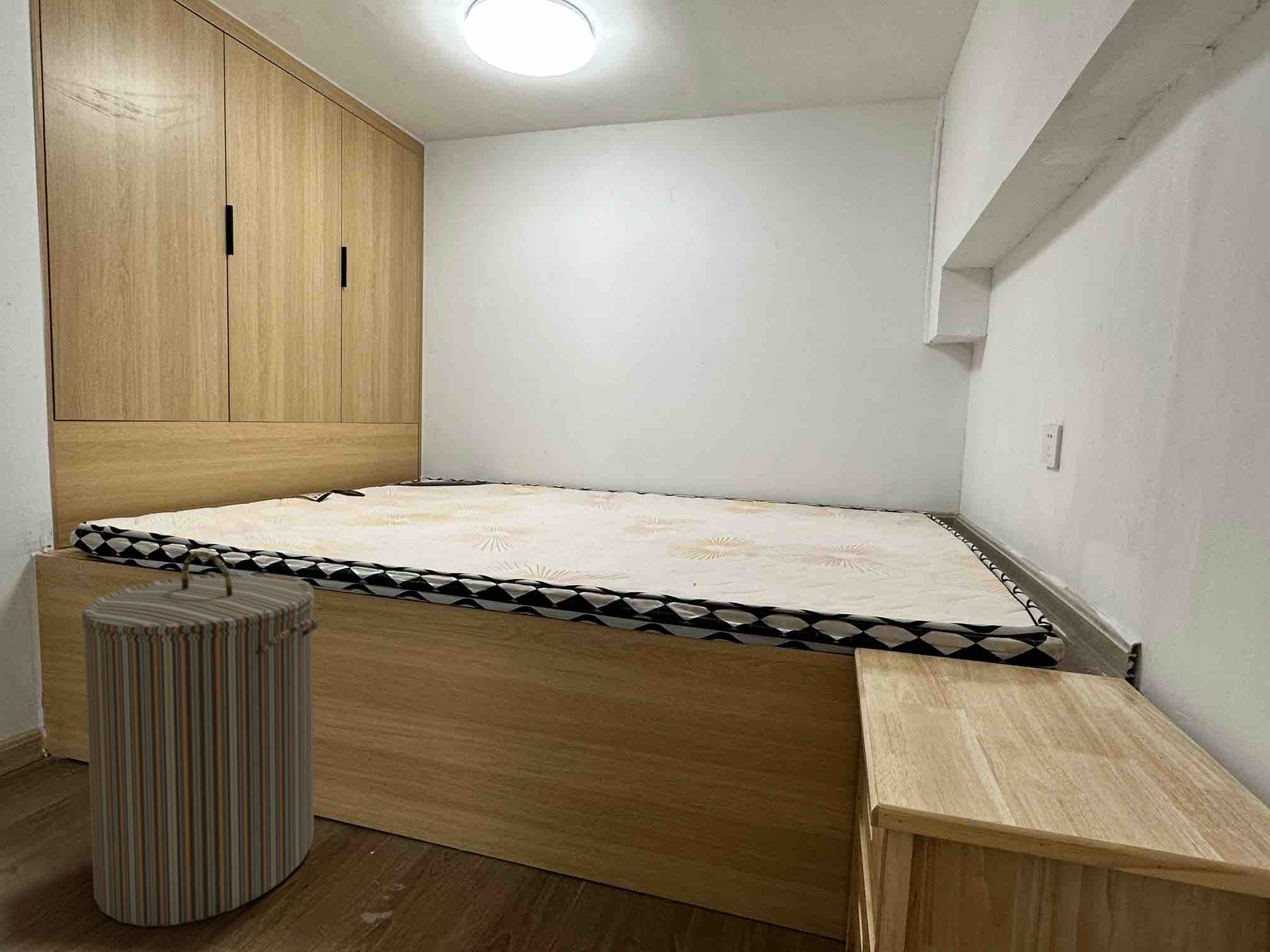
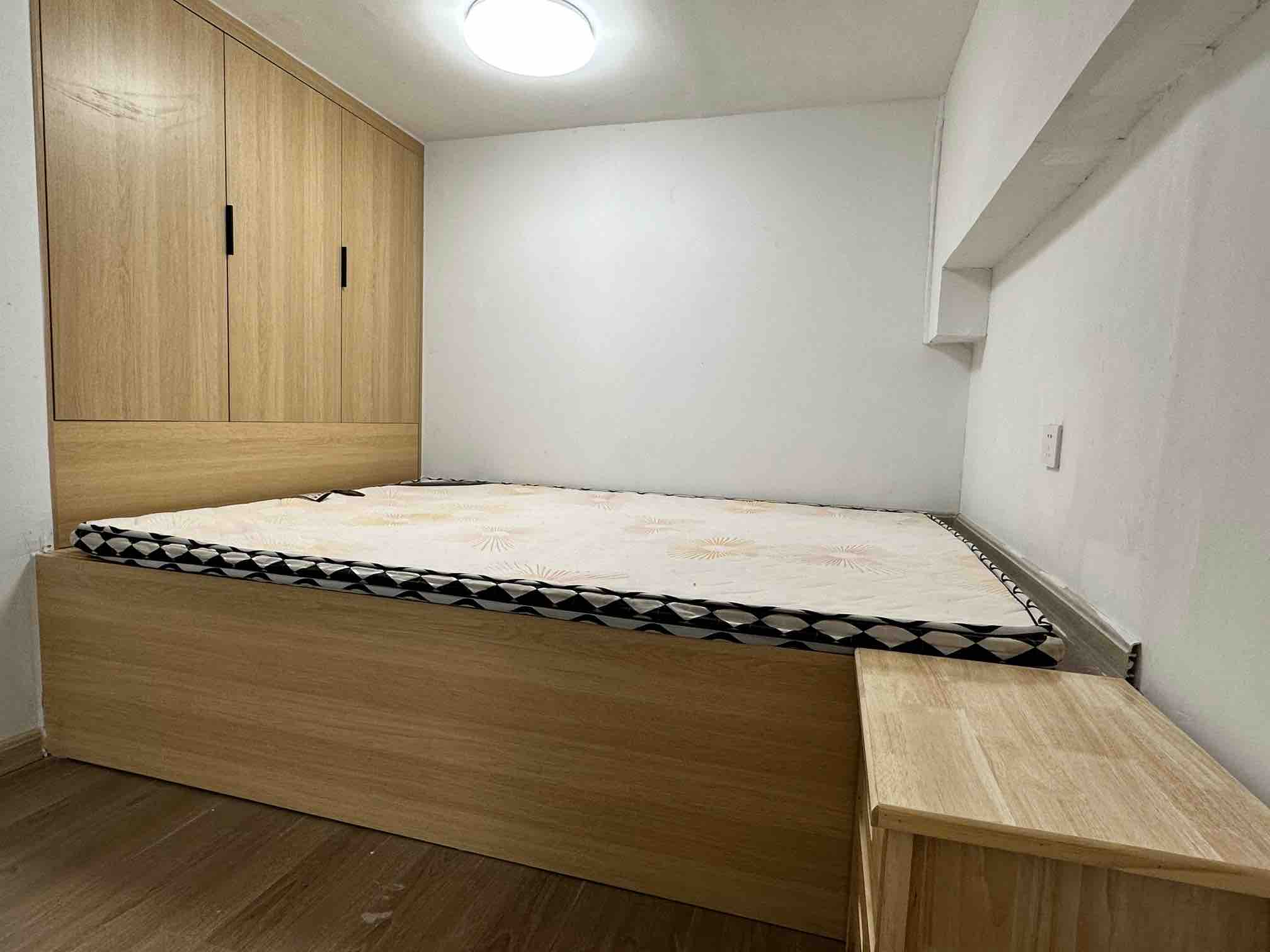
- laundry hamper [81,551,319,927]
